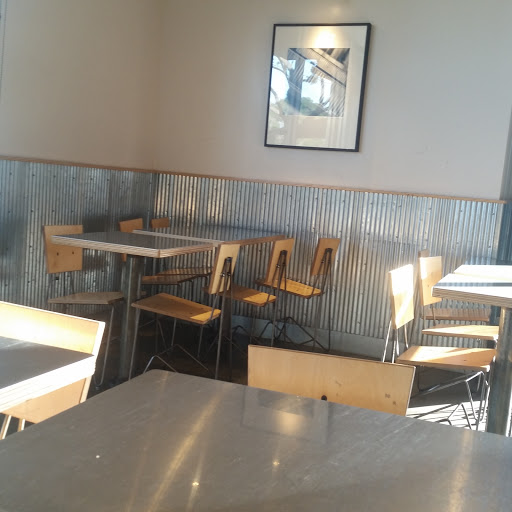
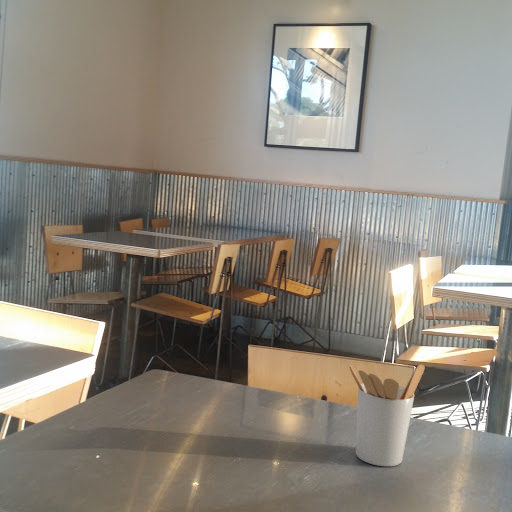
+ utensil holder [348,363,426,467]
